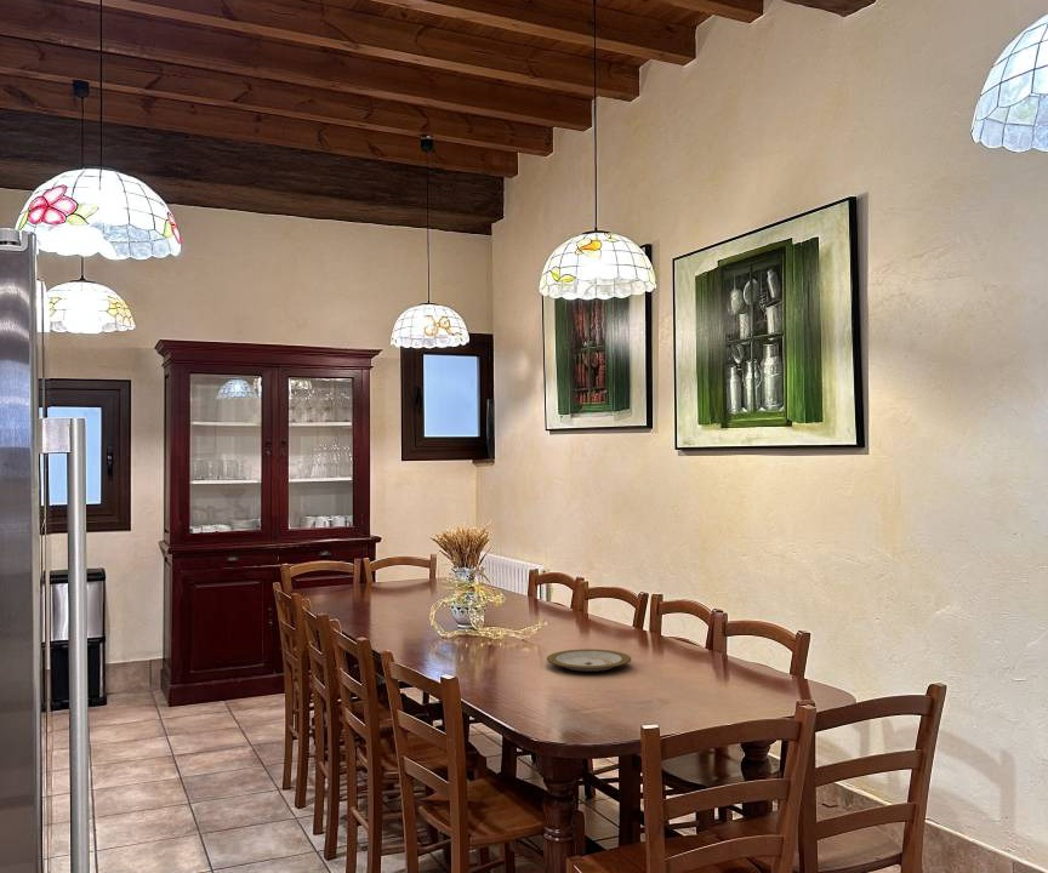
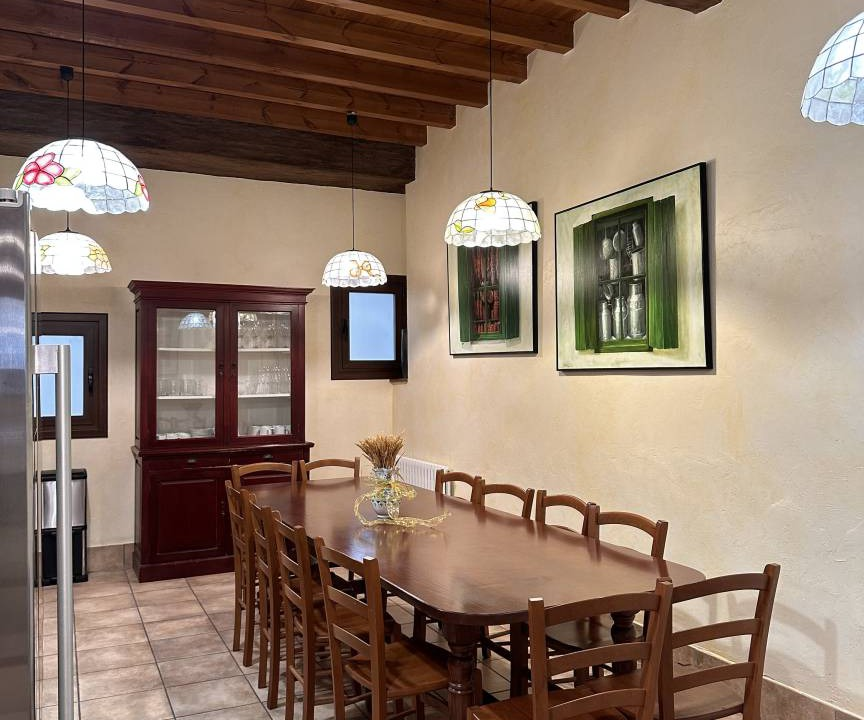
- plate [546,647,632,673]
